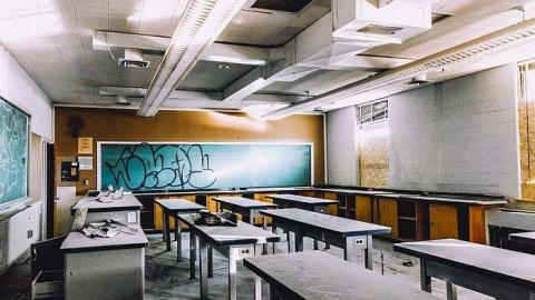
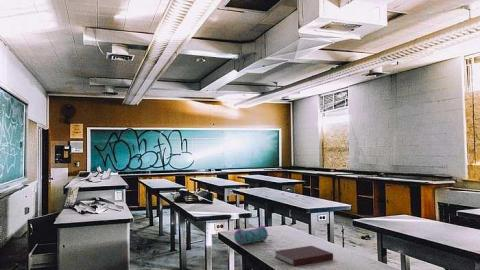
+ notebook [274,245,334,267]
+ pencil case [233,225,269,245]
